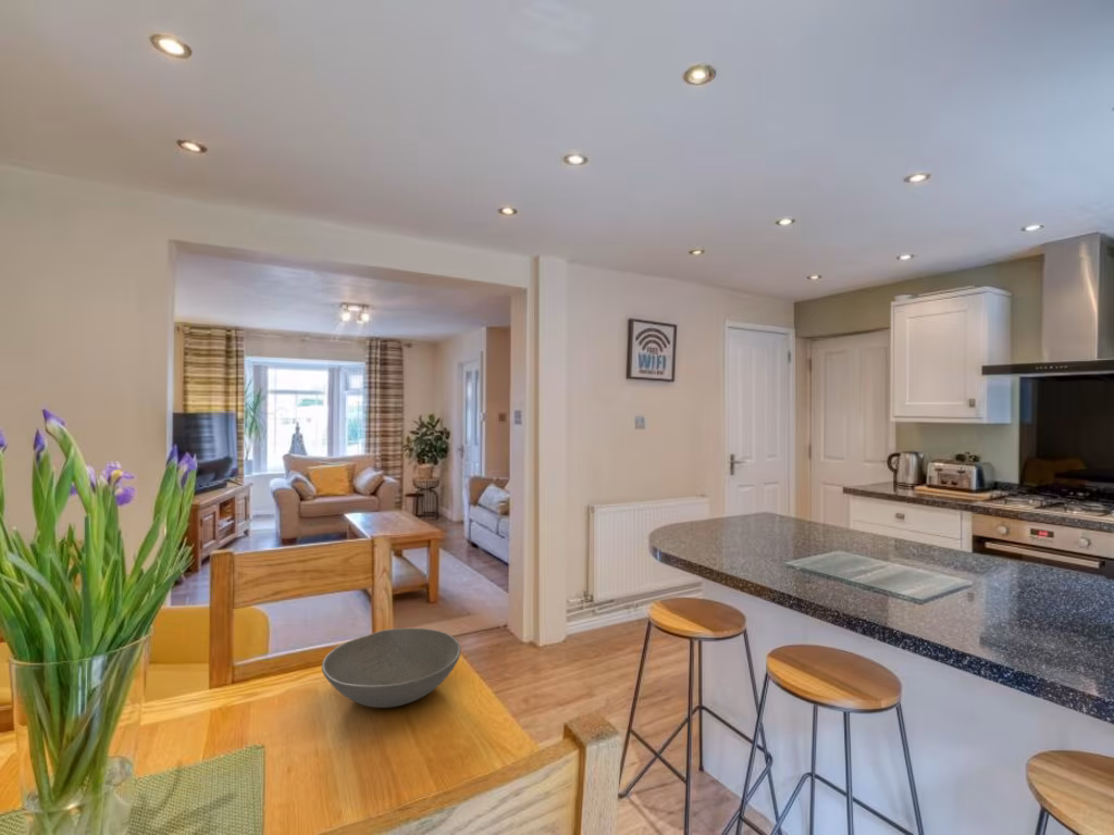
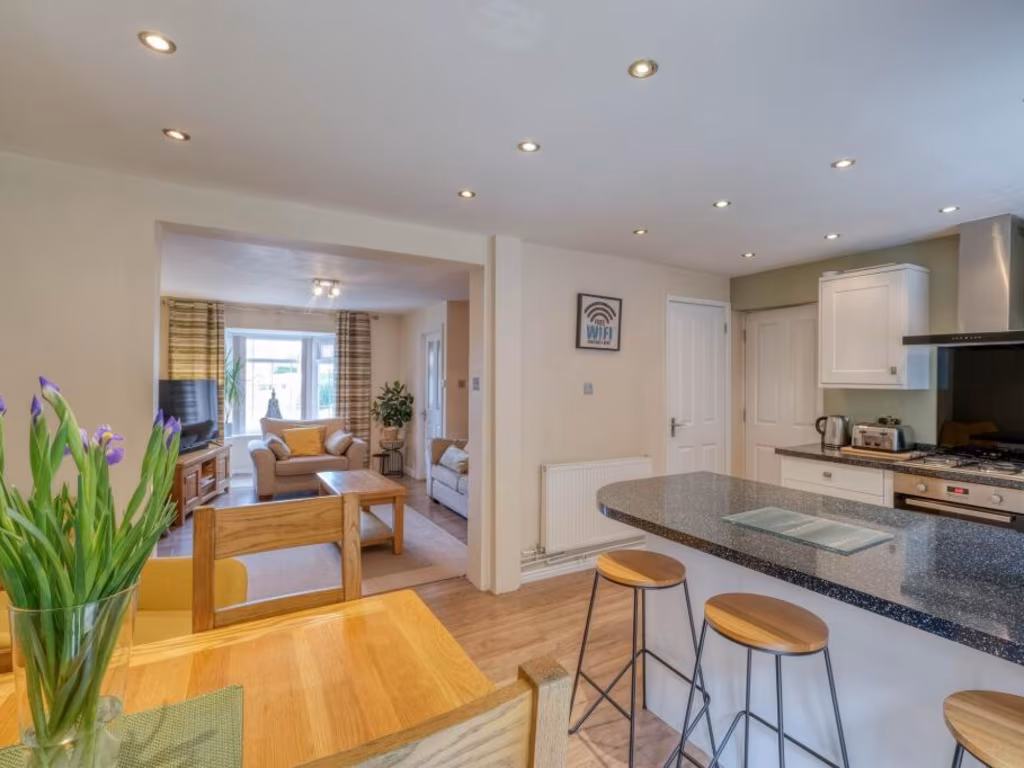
- bowl [321,627,462,709]
